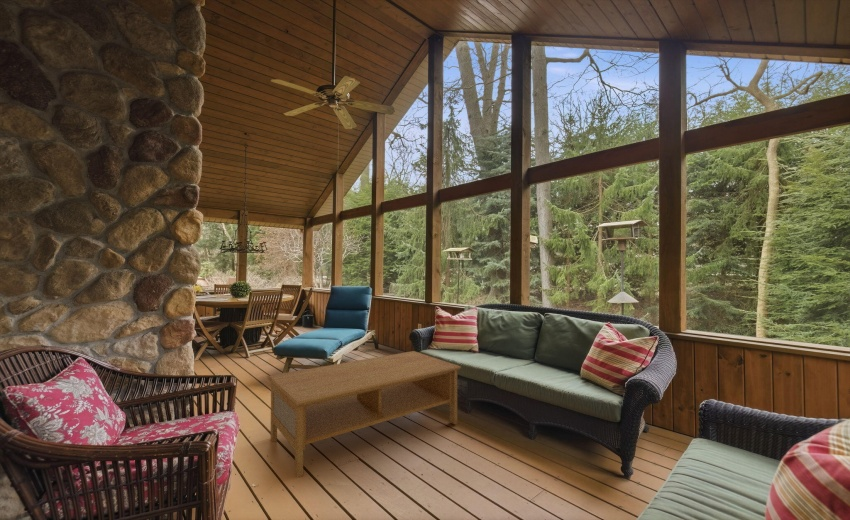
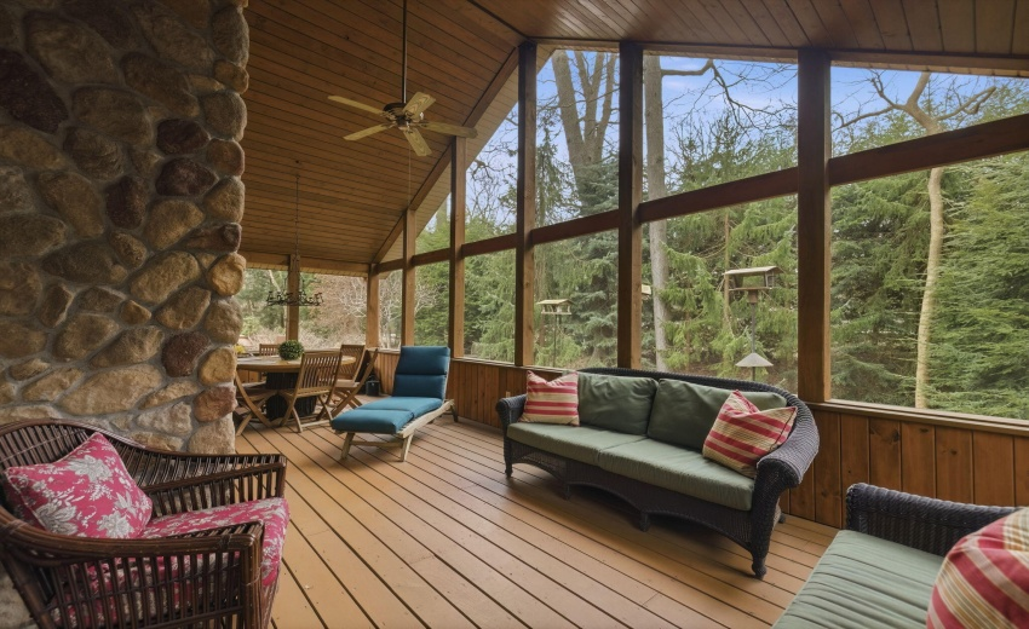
- coffee table [266,350,462,479]
